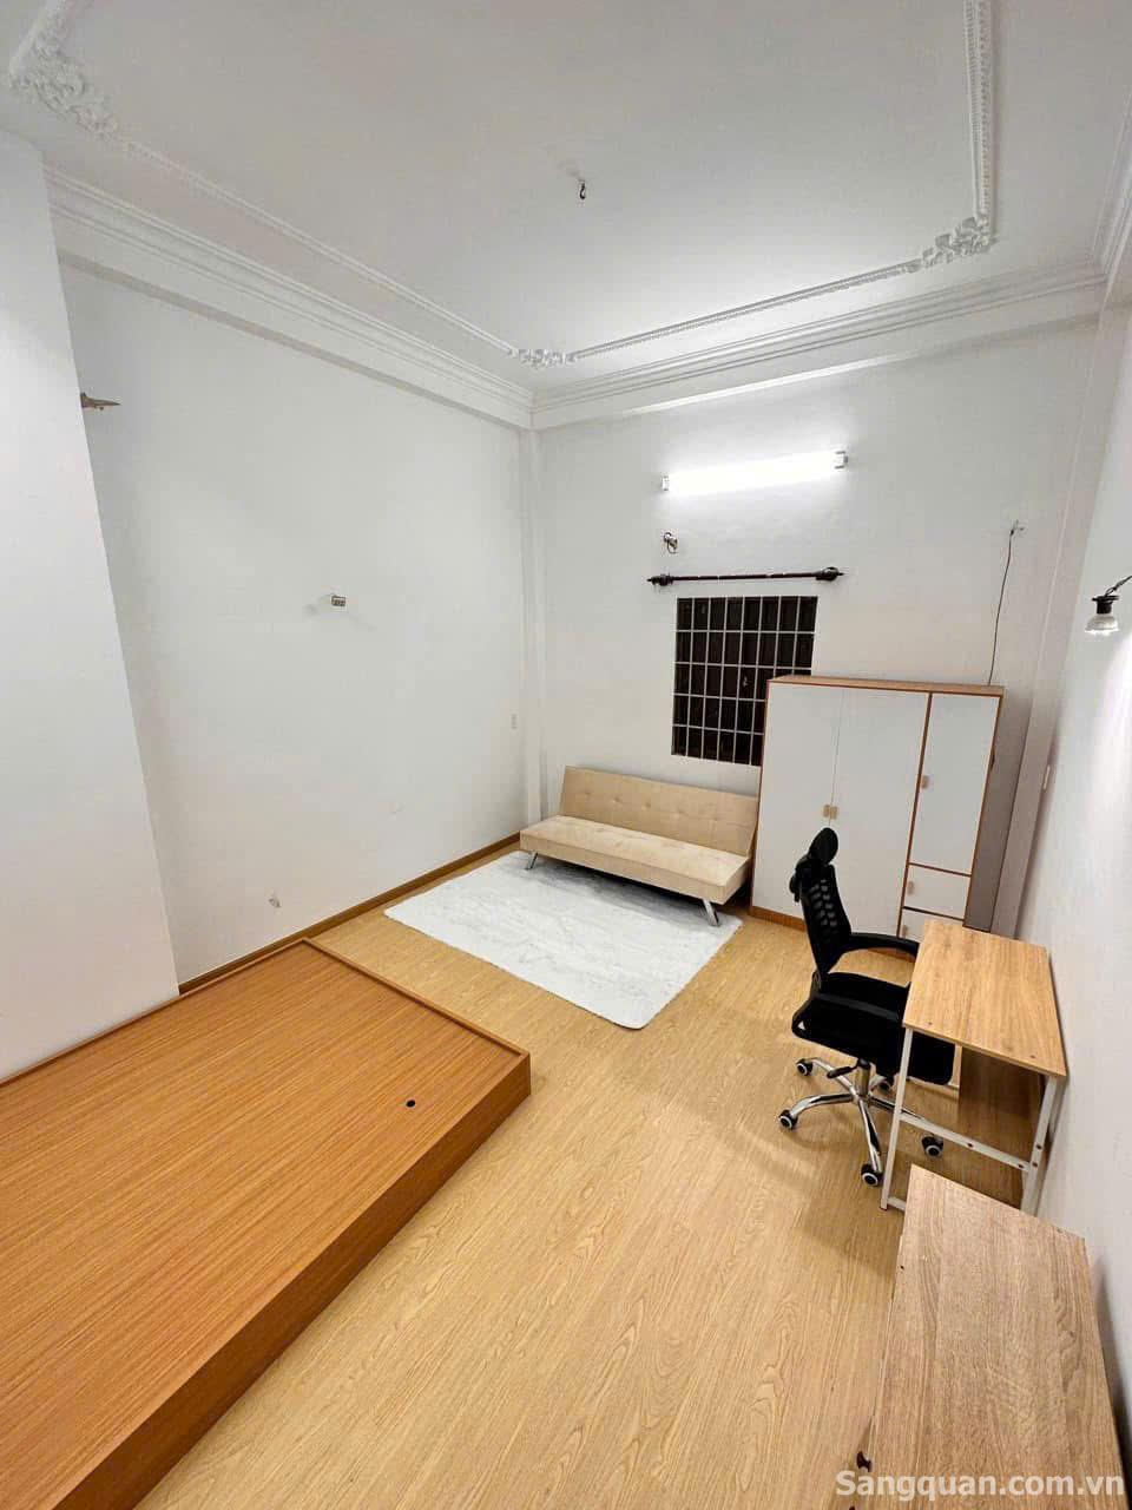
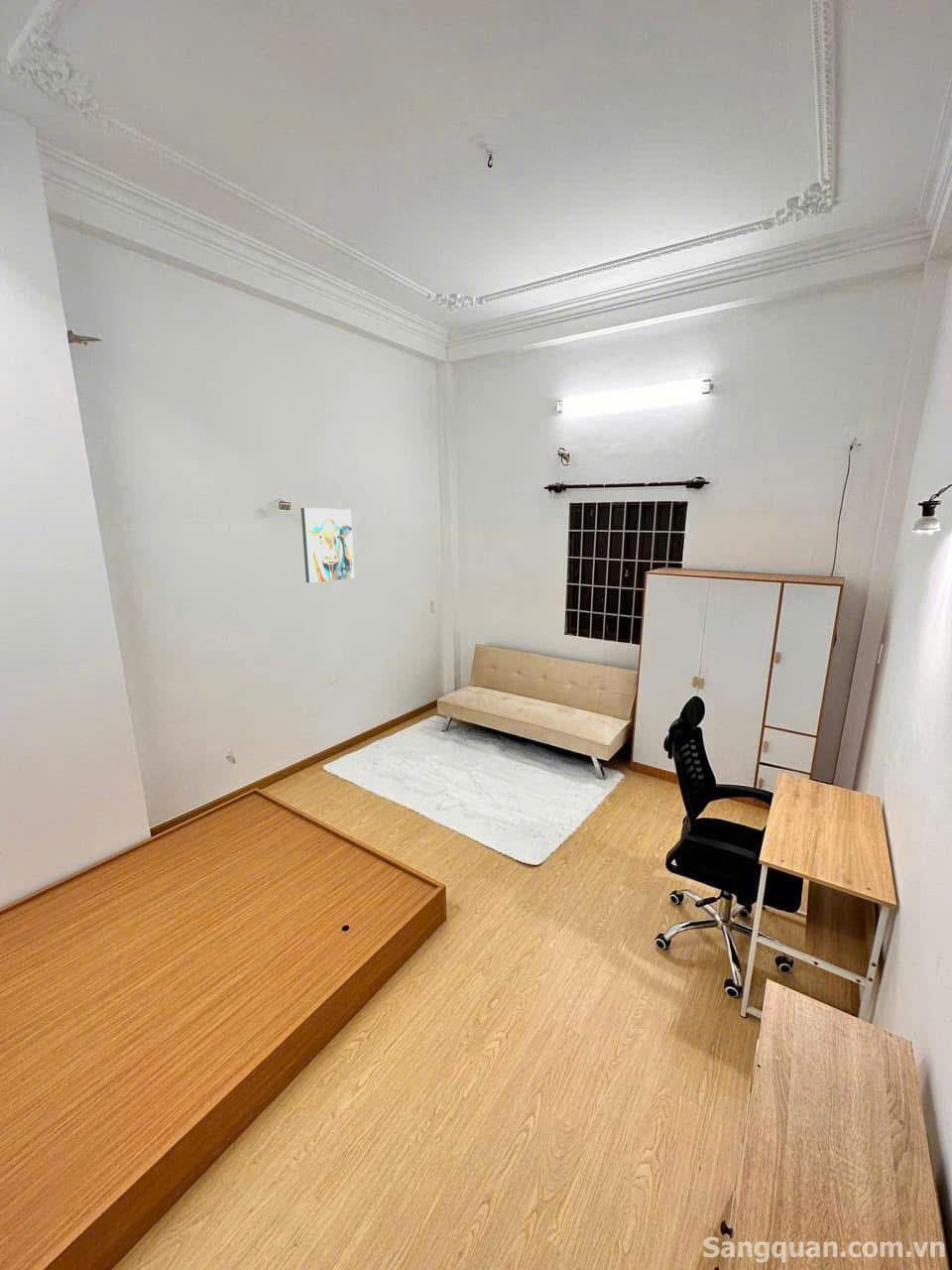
+ wall art [300,507,355,583]
